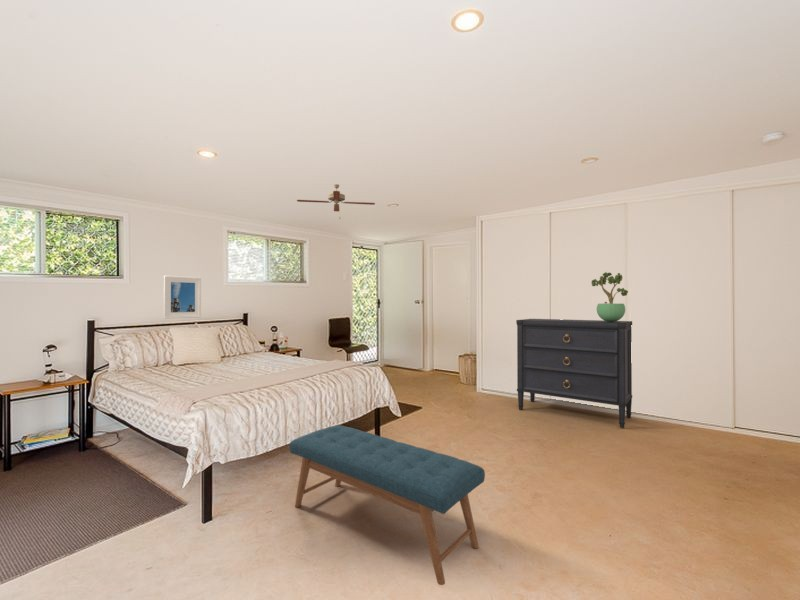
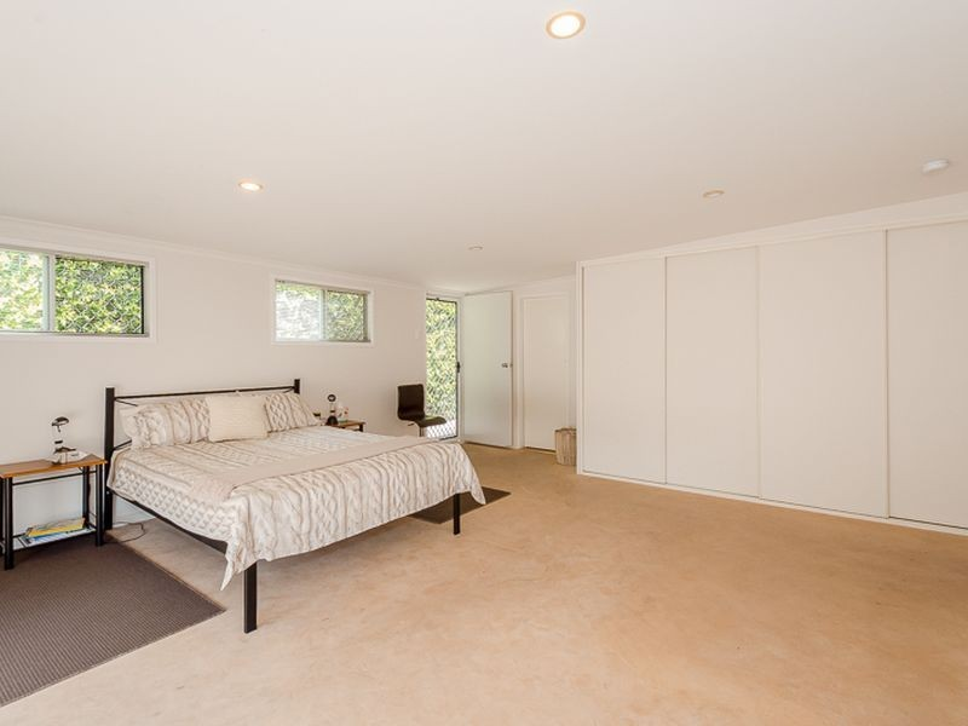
- bench [288,424,486,586]
- ceiling fan [296,183,376,220]
- dresser [515,318,633,429]
- potted plant [590,271,629,322]
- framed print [163,275,202,320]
